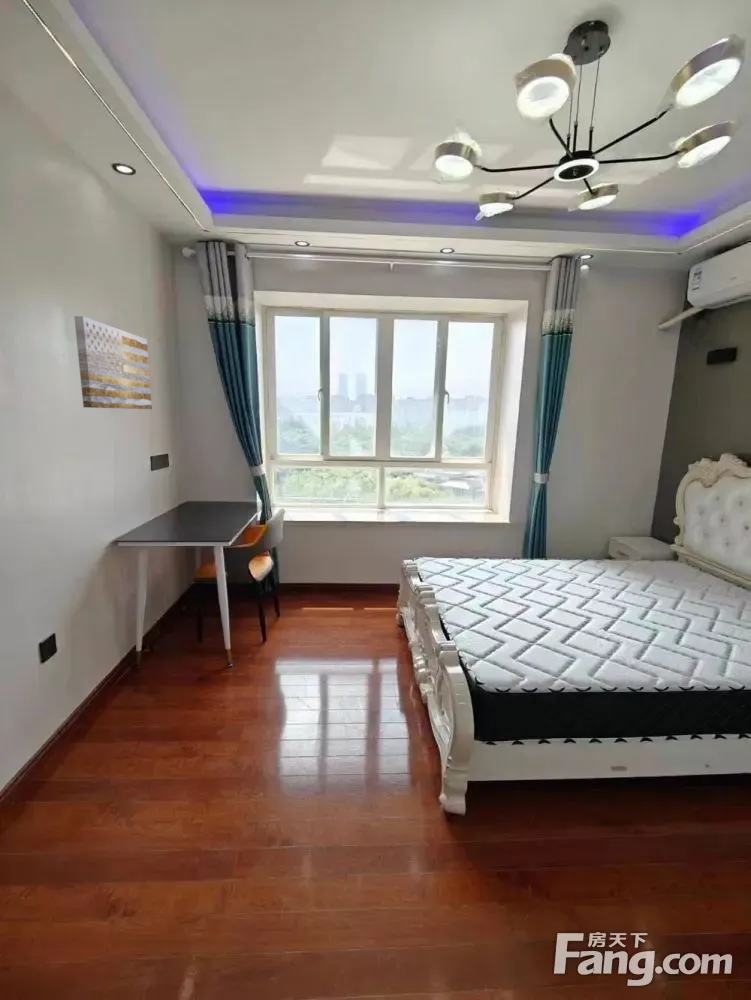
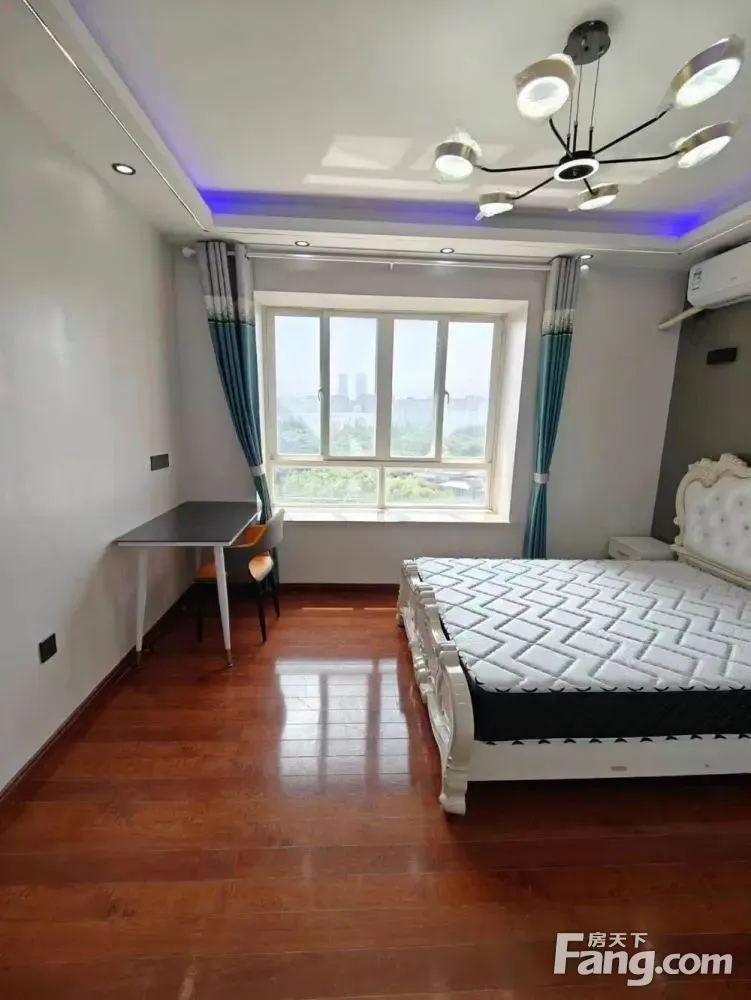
- wall art [73,315,153,410]
